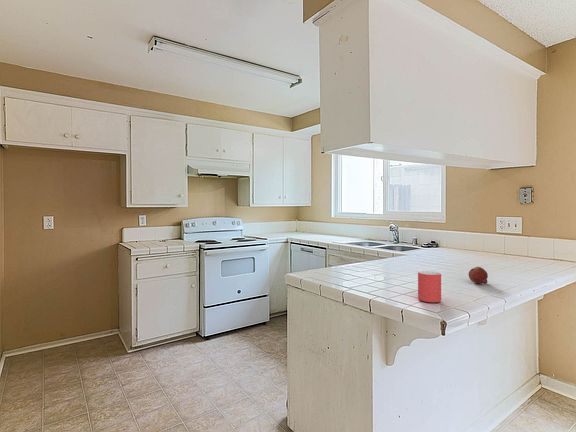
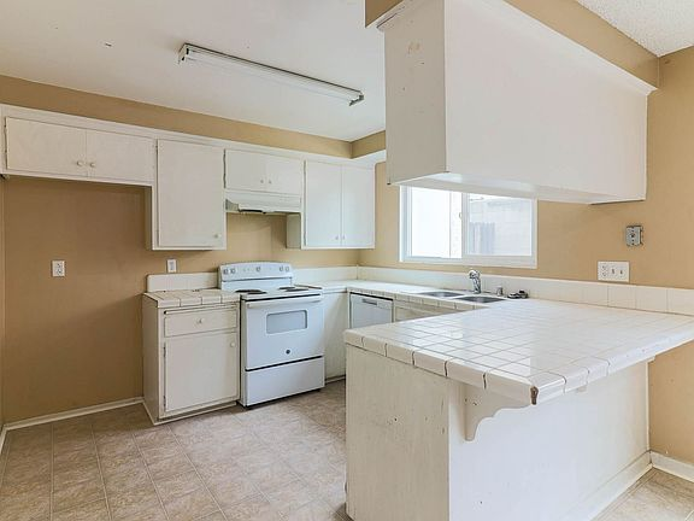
- mug [417,270,442,303]
- fruit [467,266,489,285]
